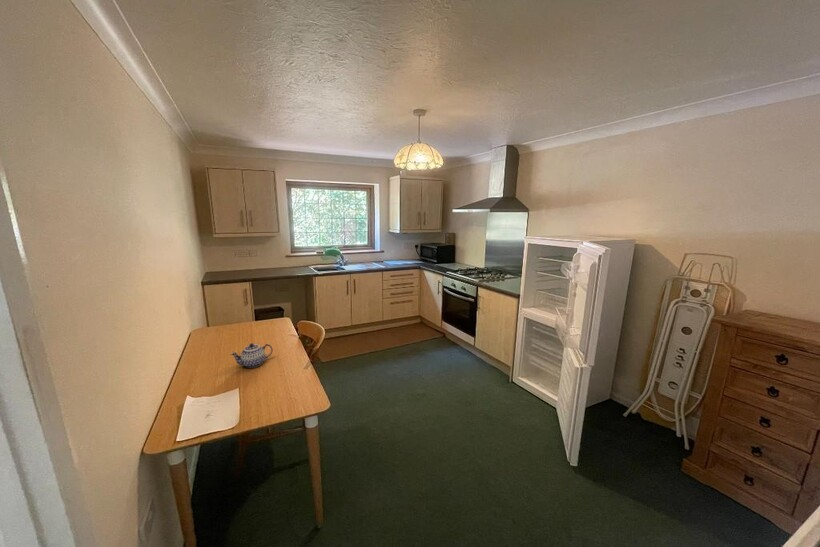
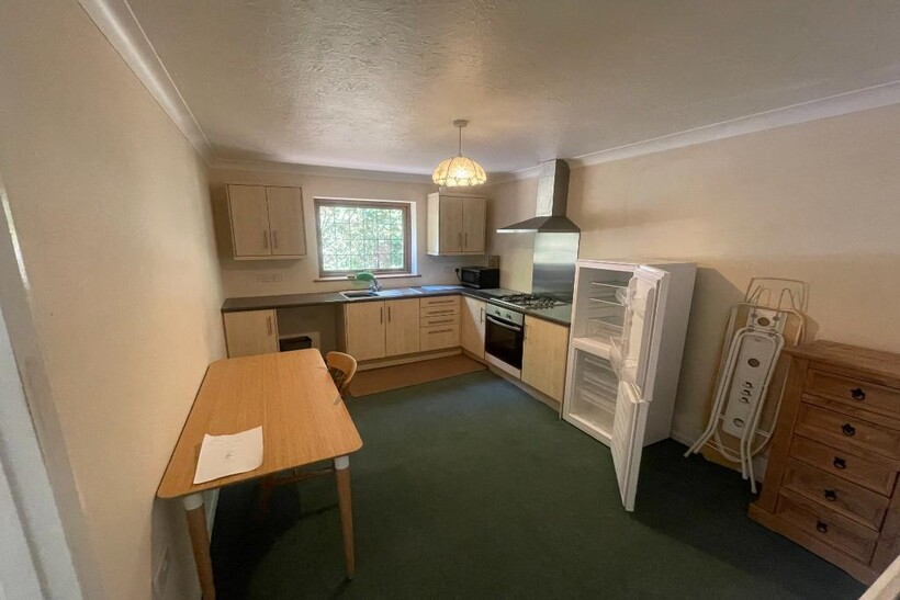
- teapot [229,342,274,369]
